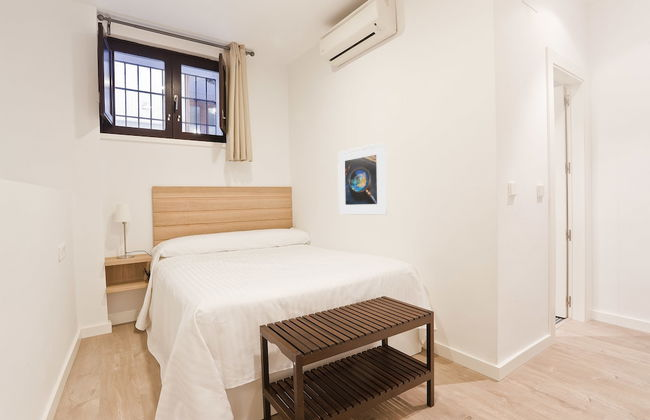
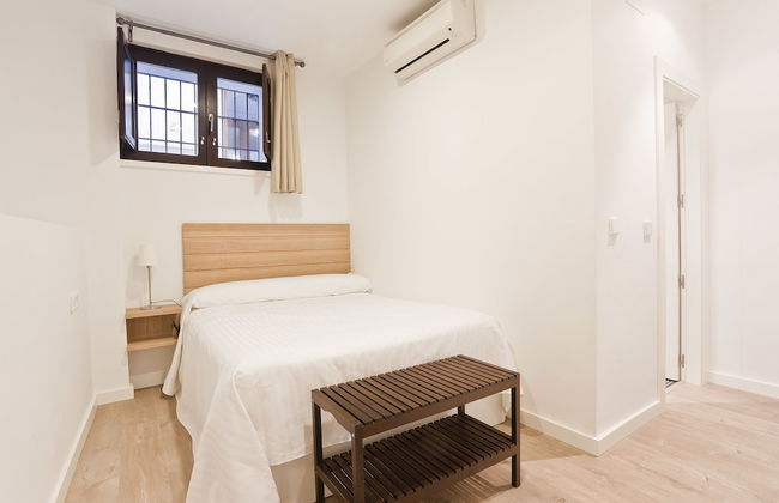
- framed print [337,141,388,216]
